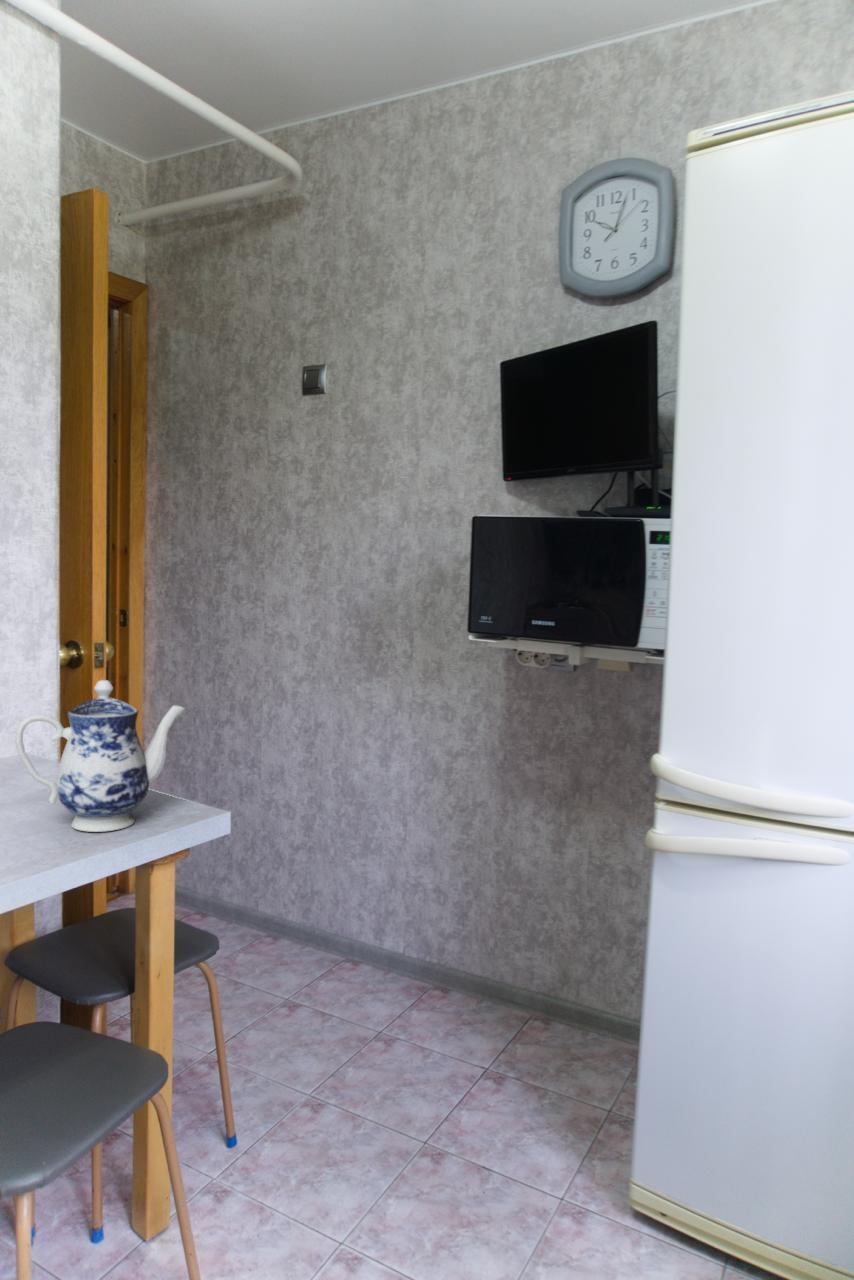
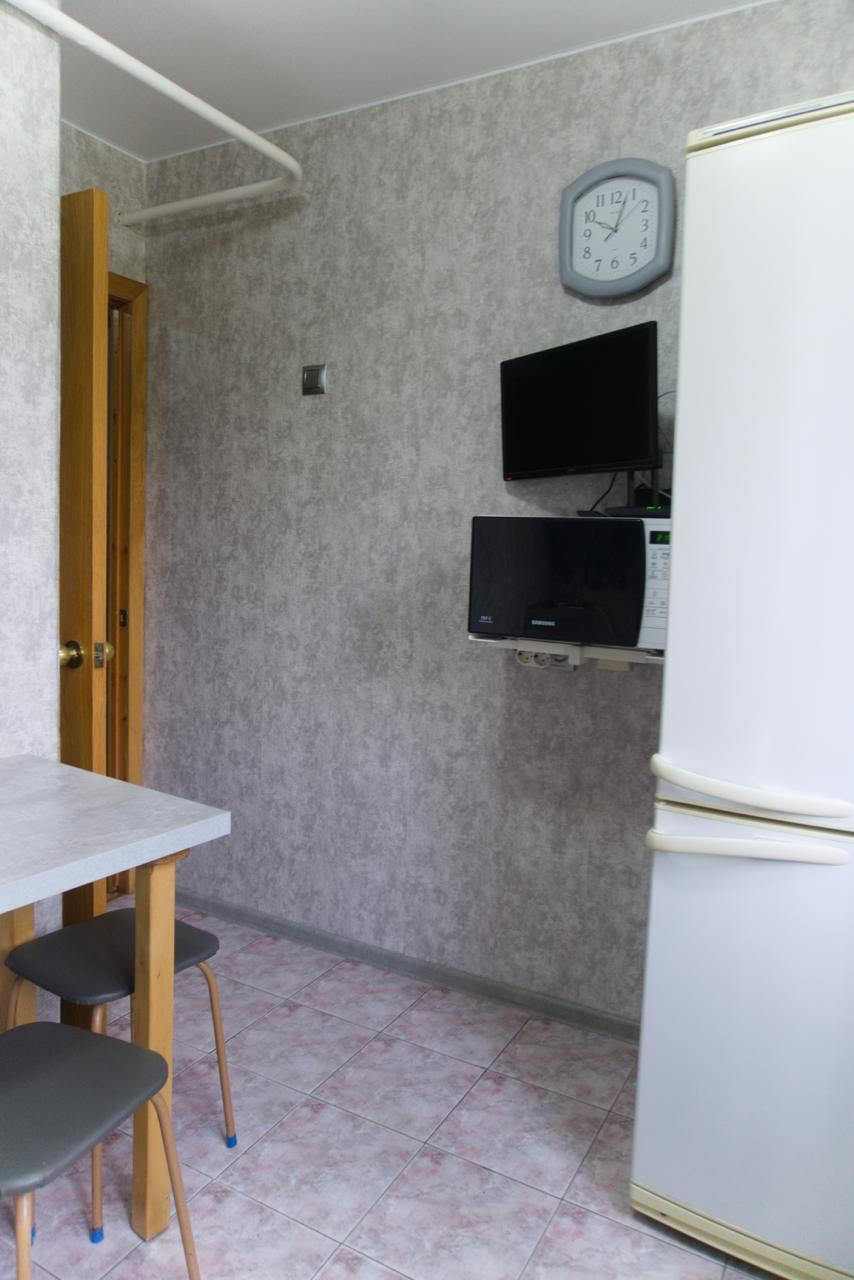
- teapot [14,679,186,833]
